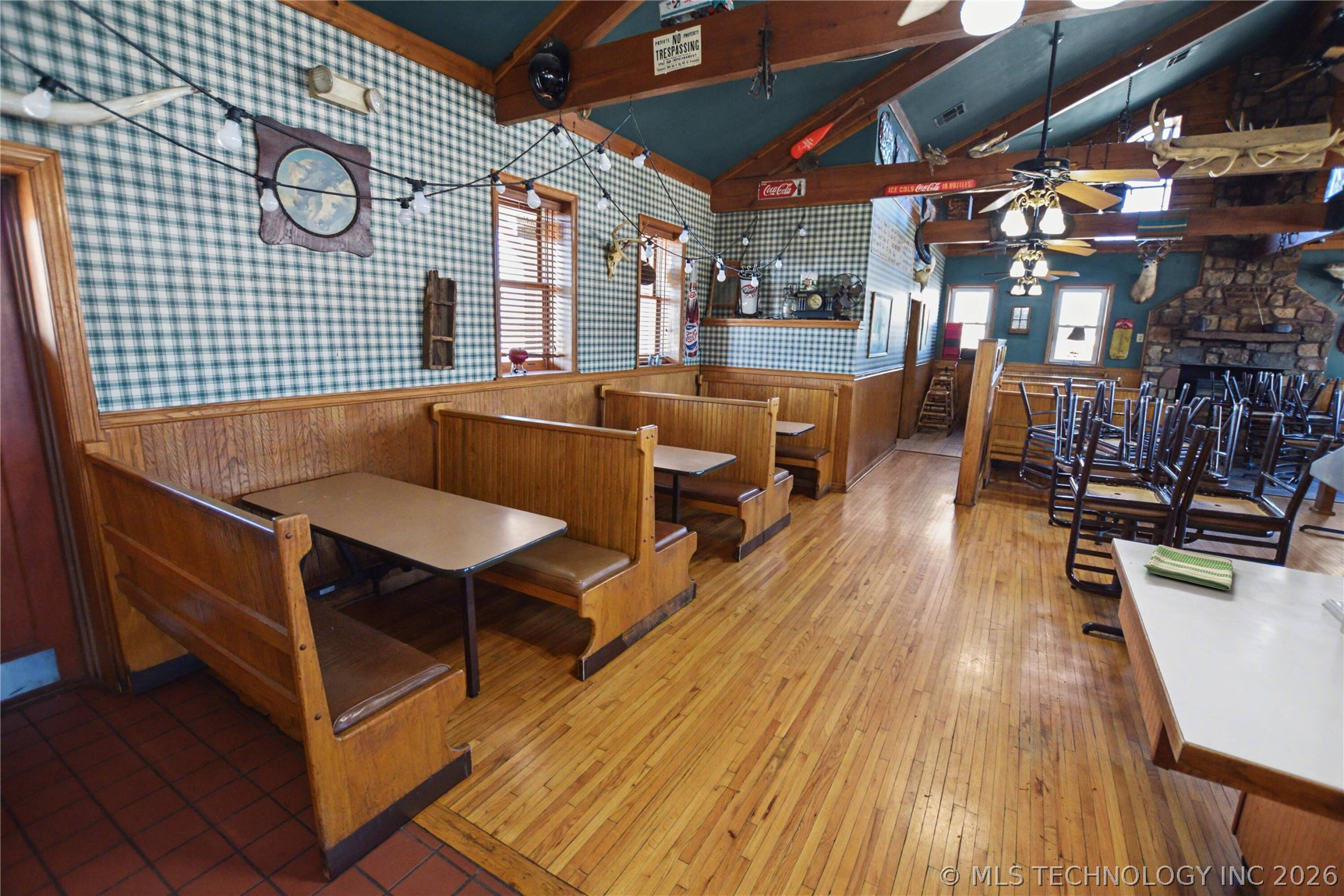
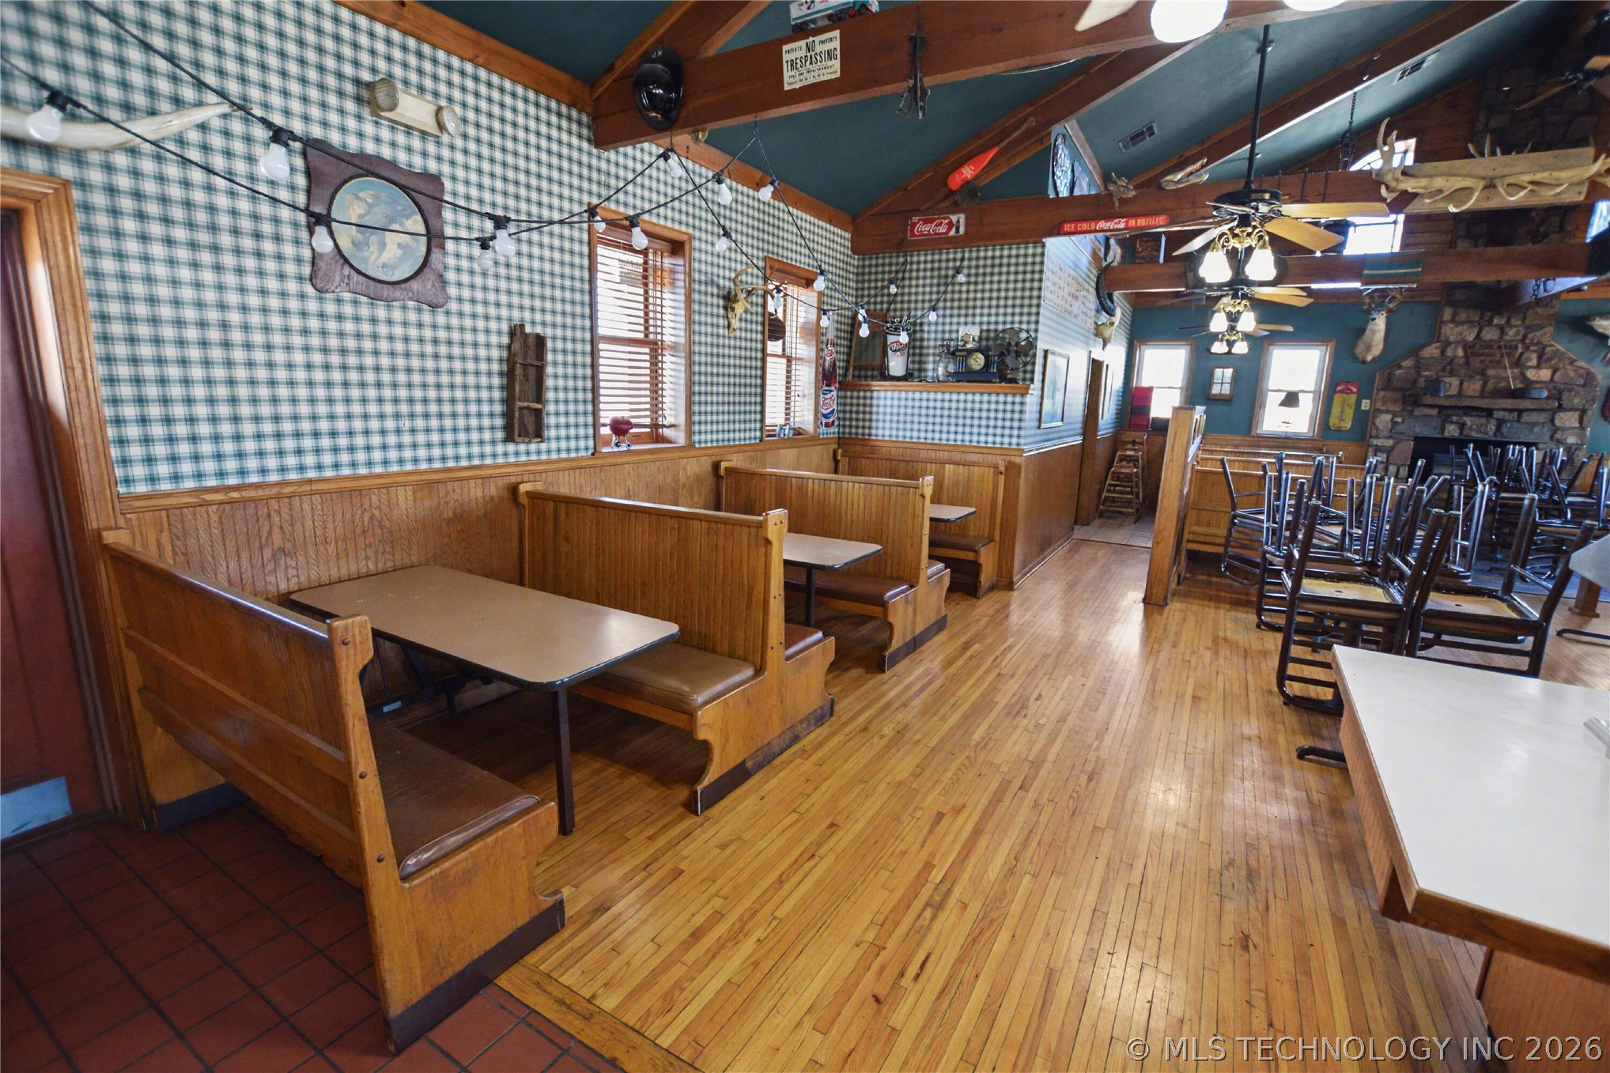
- dish towel [1143,544,1233,590]
